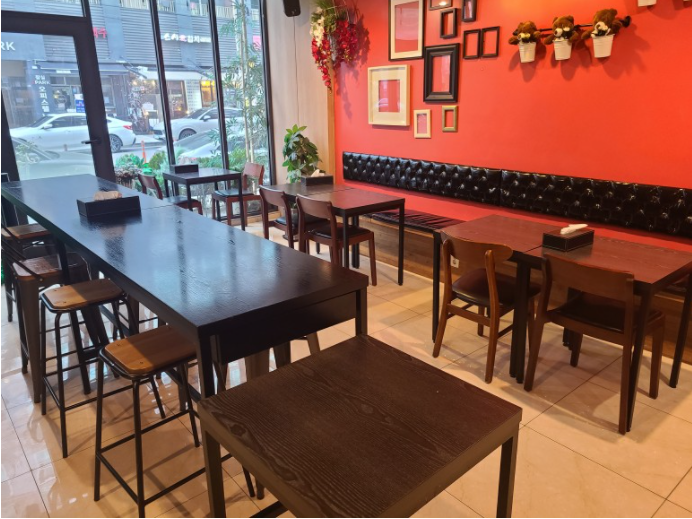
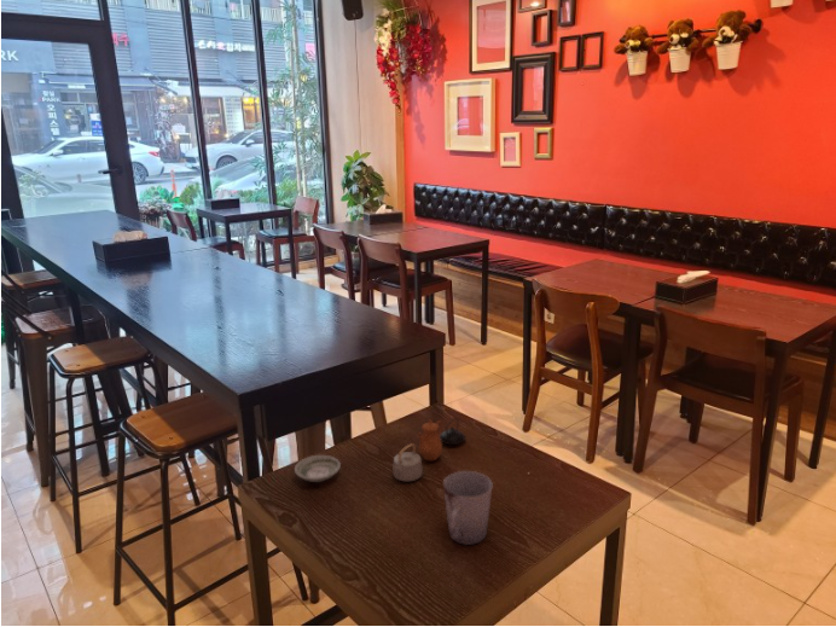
+ teapot [393,418,468,482]
+ cup [442,470,494,546]
+ saucer [294,454,342,483]
